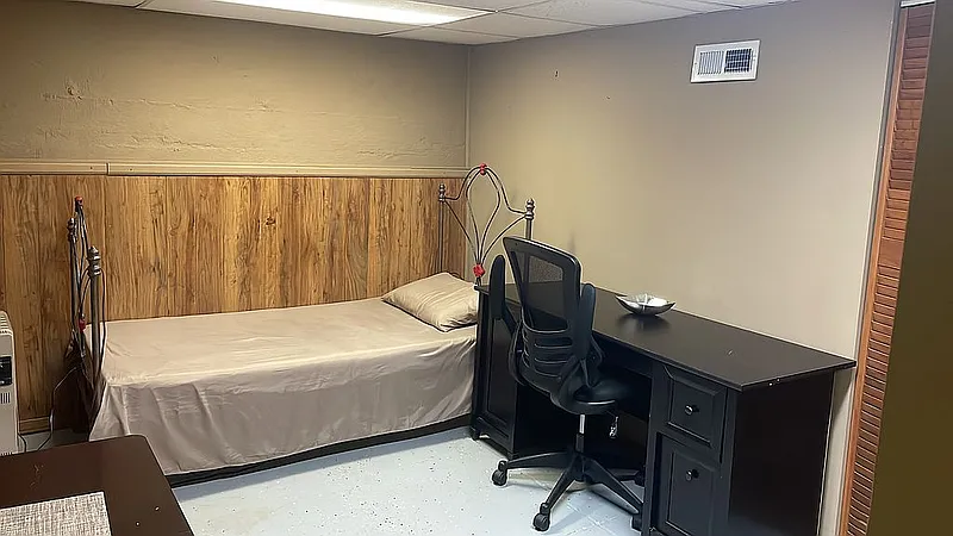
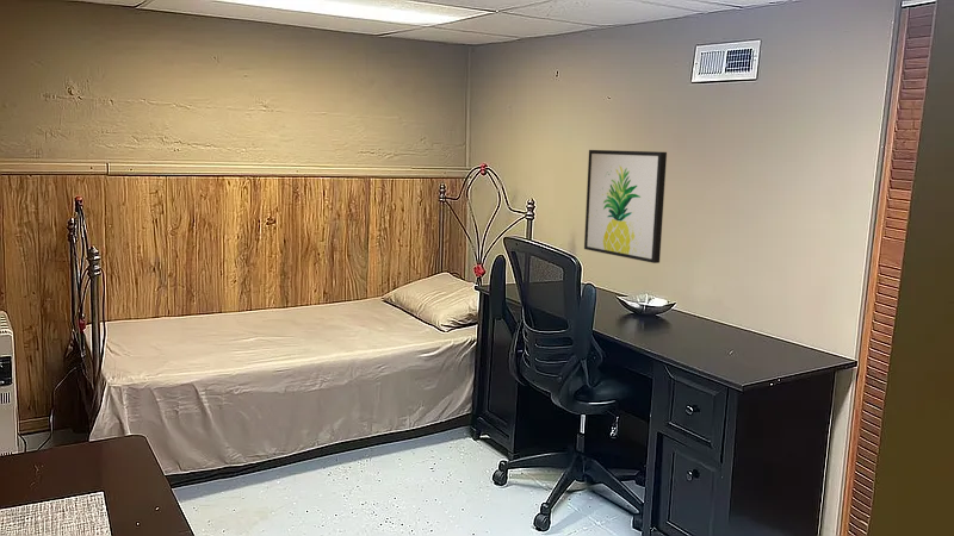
+ wall art [583,149,668,264]
